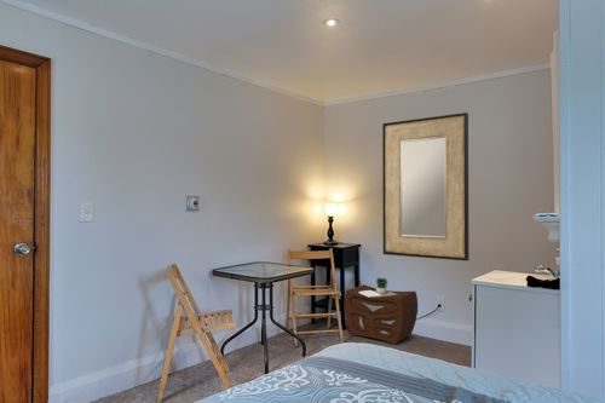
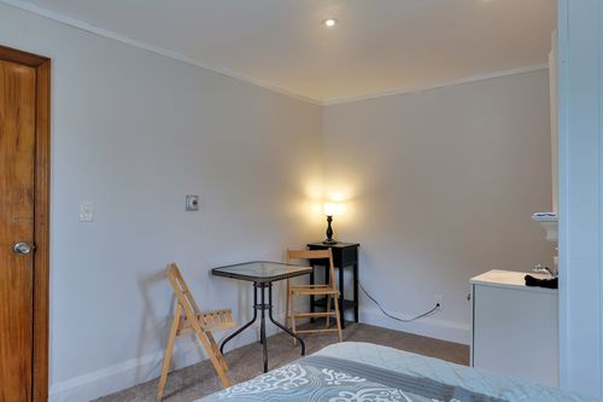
- home mirror [381,111,471,261]
- nightstand [344,277,419,346]
